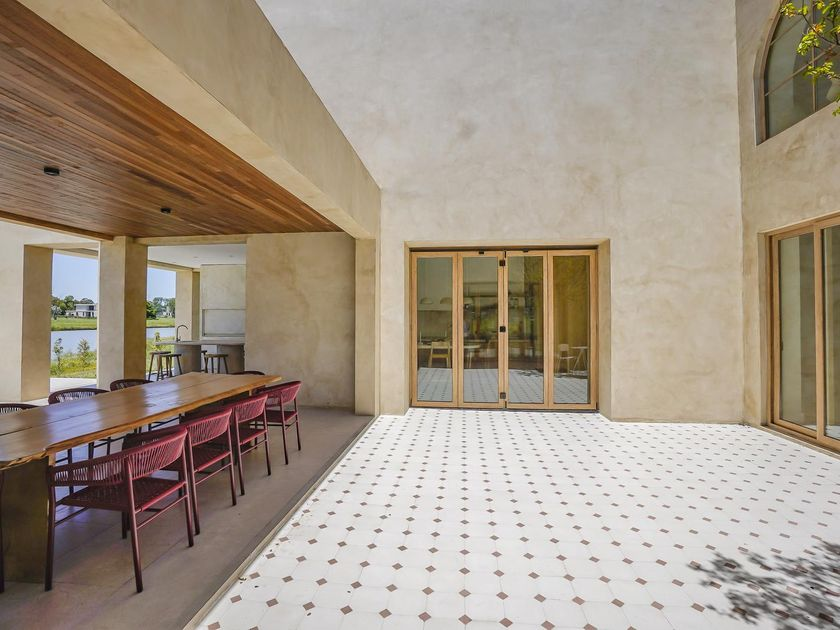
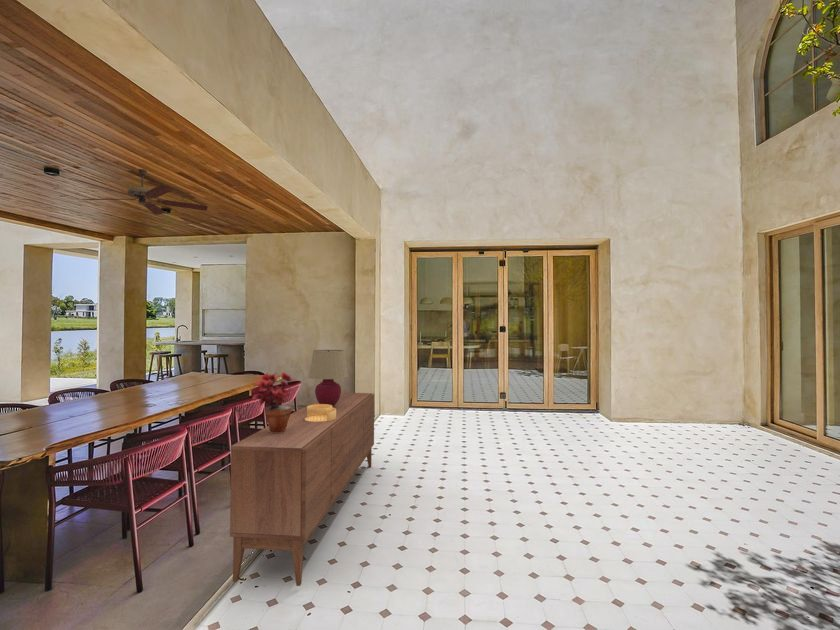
+ architectural model [305,404,336,422]
+ ceiling fan [73,168,209,216]
+ table lamp [307,349,349,407]
+ sideboard [229,392,375,587]
+ potted plant [251,371,296,433]
